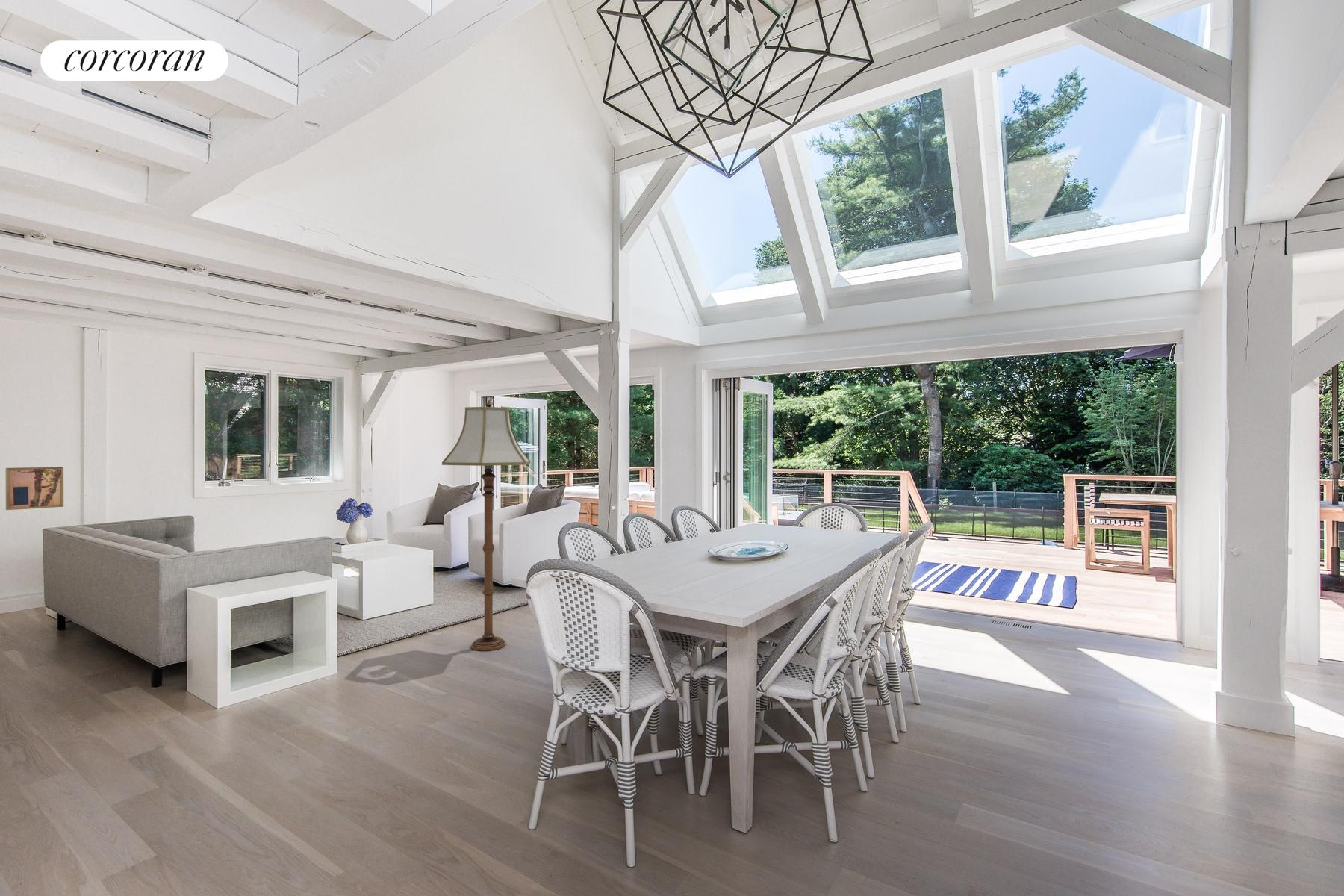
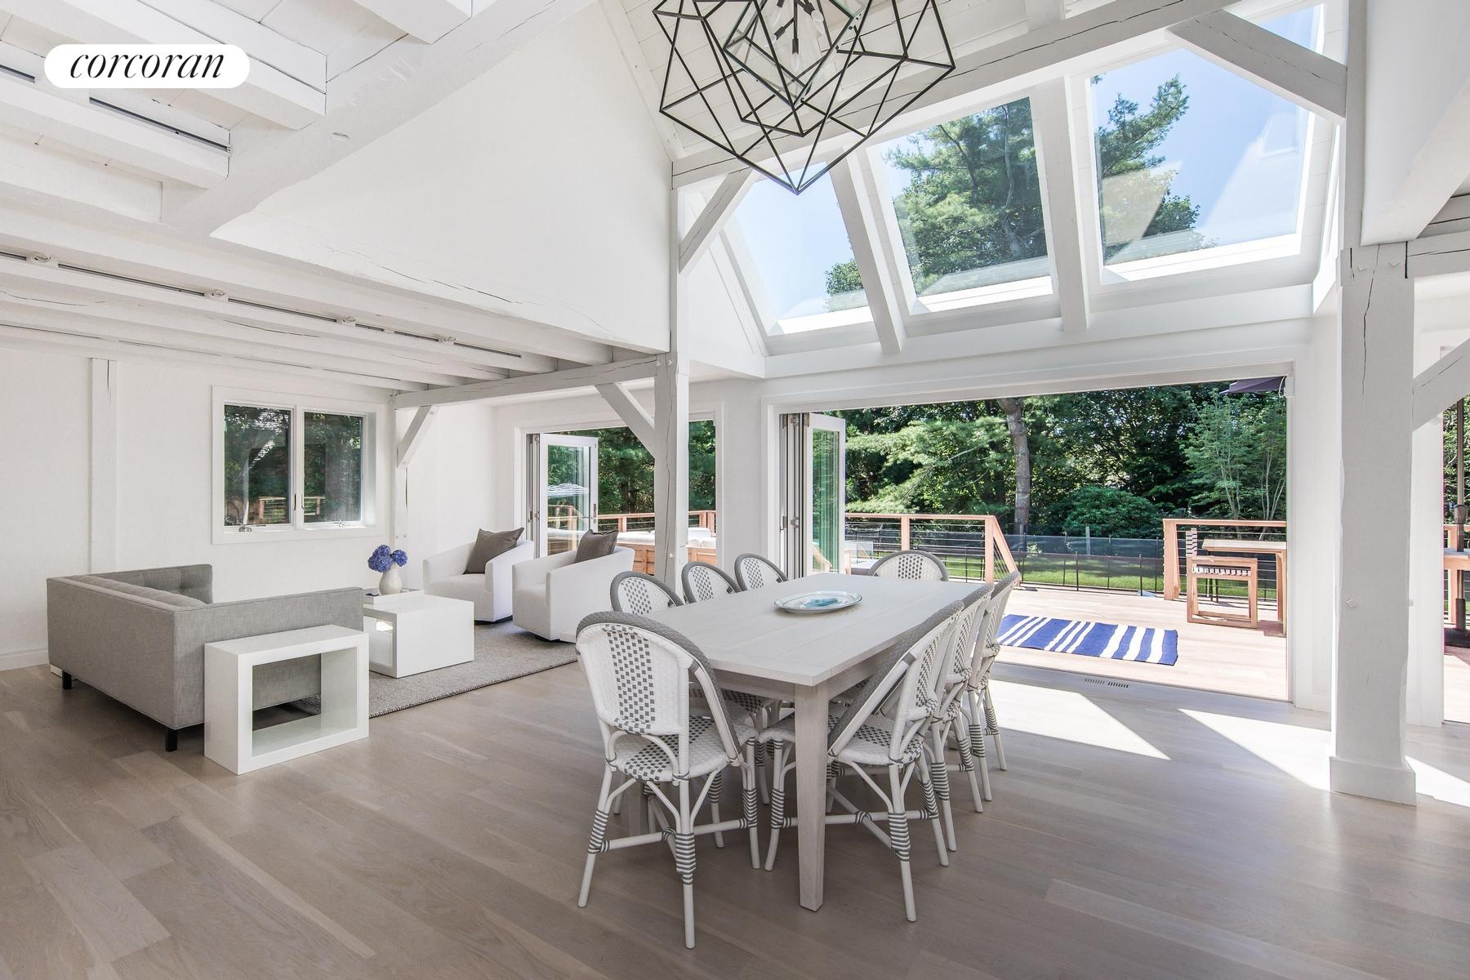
- floor lamp [441,399,531,651]
- wall art [5,466,64,511]
